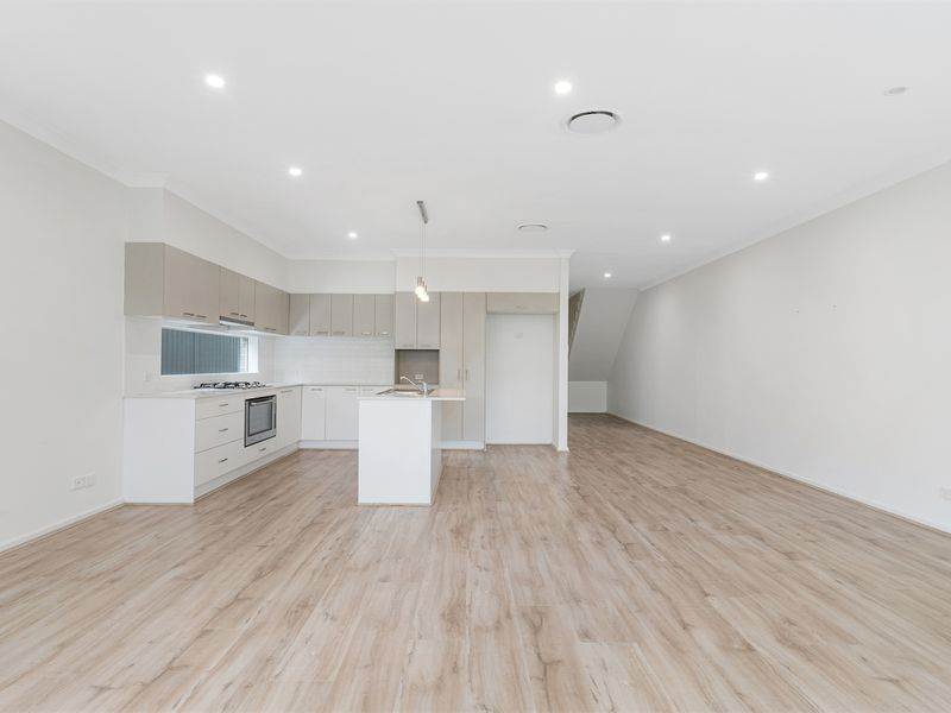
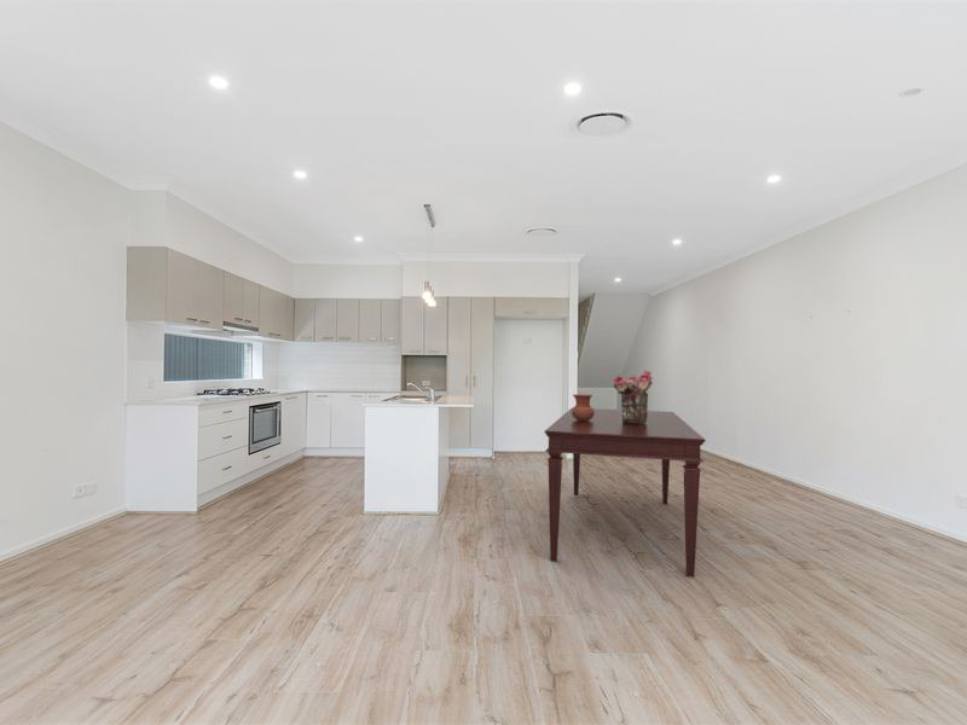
+ bouquet [610,369,654,423]
+ ceramic pot [571,393,595,420]
+ dining table [544,407,707,579]
